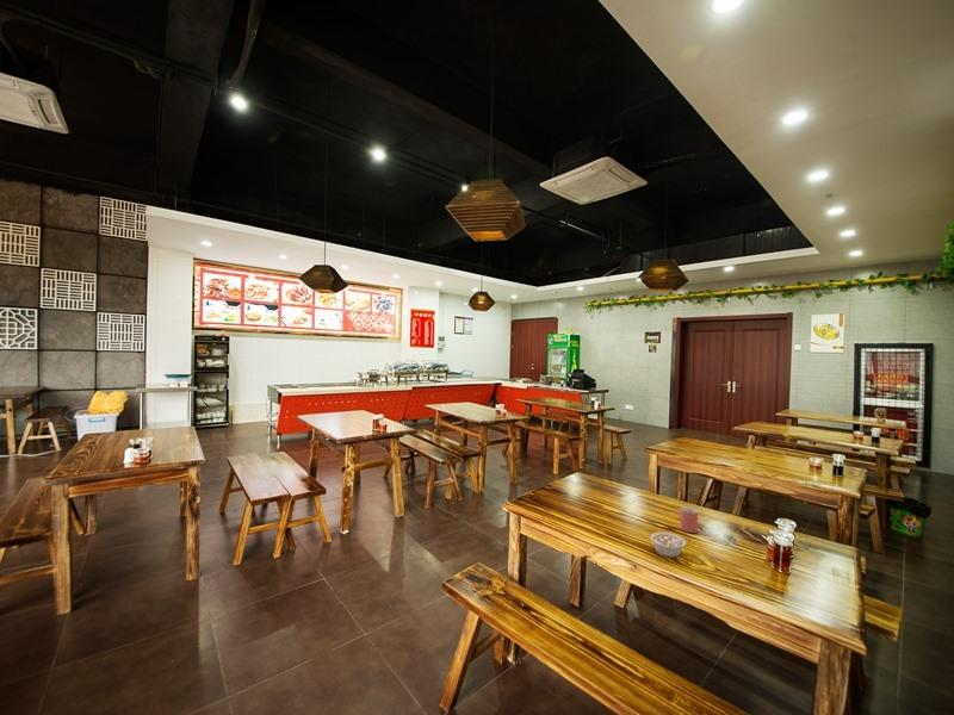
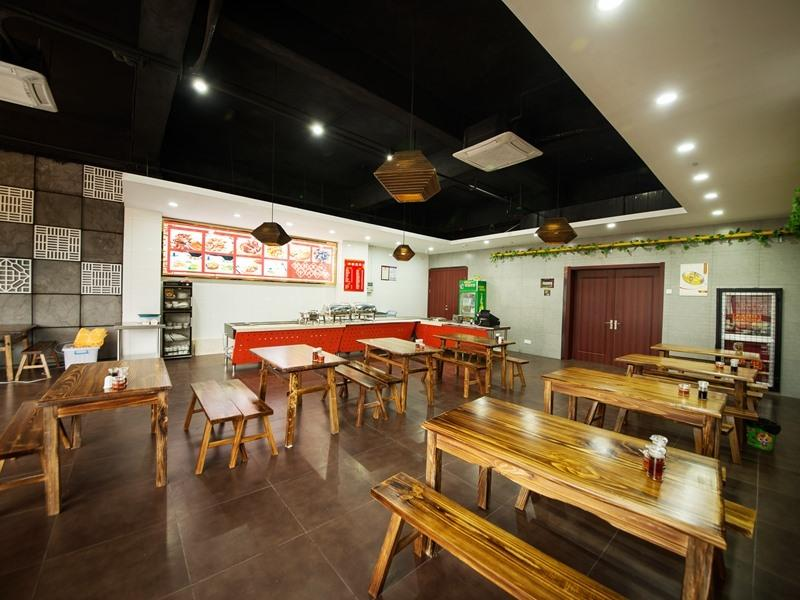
- legume [649,531,694,558]
- cup [673,505,699,534]
